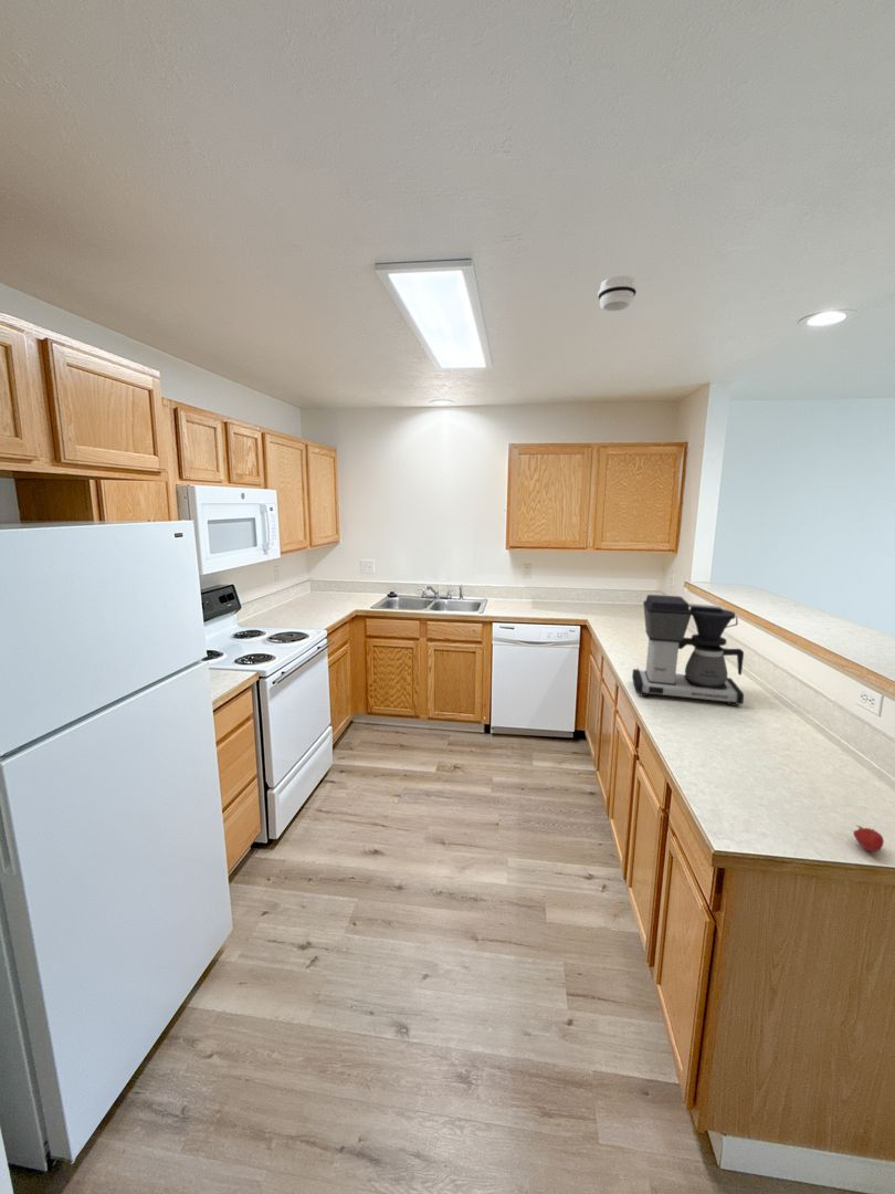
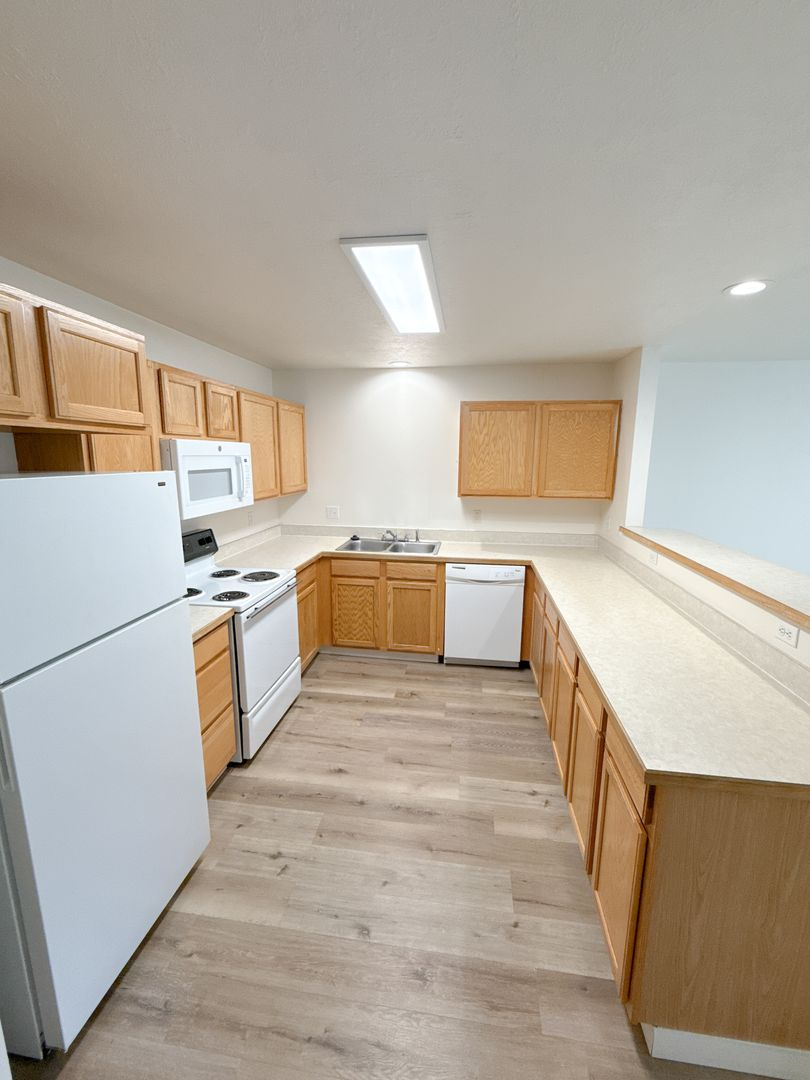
- smoke detector [597,274,638,312]
- coffee maker [631,594,745,708]
- fruit [852,824,885,852]
